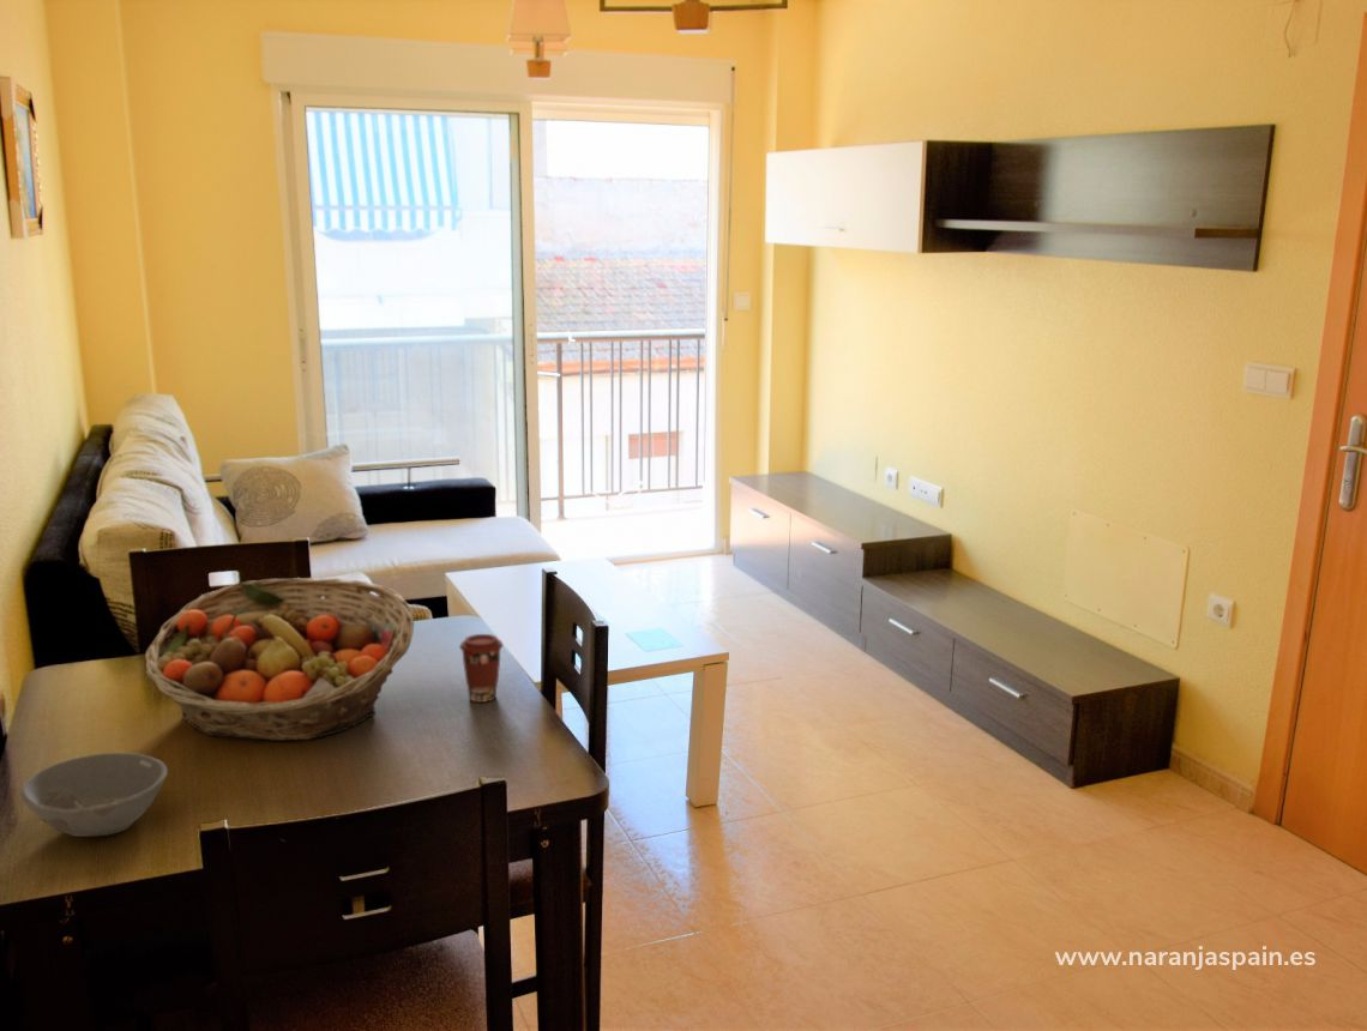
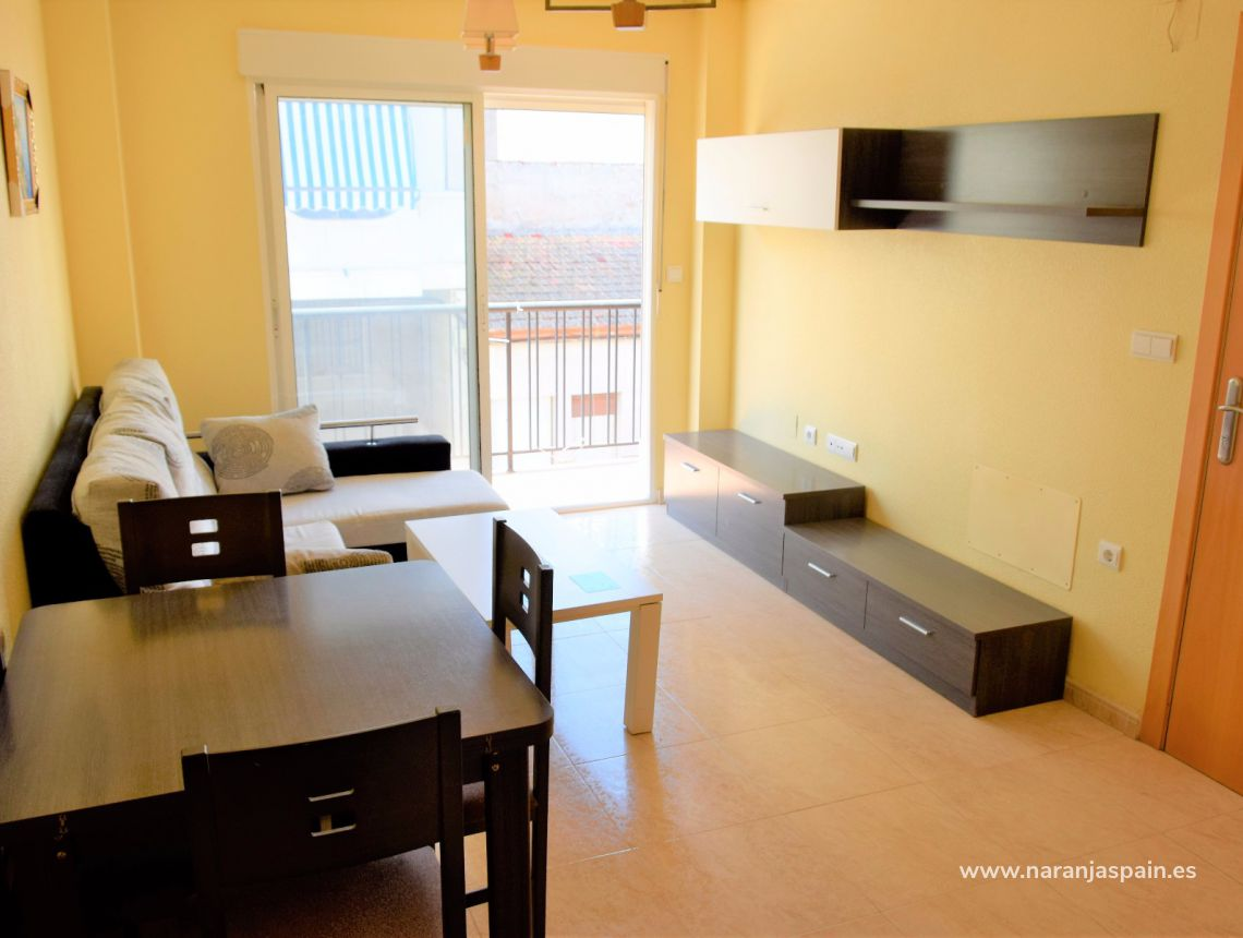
- coffee cup [458,633,505,704]
- bowl [19,752,169,838]
- fruit basket [144,577,415,742]
